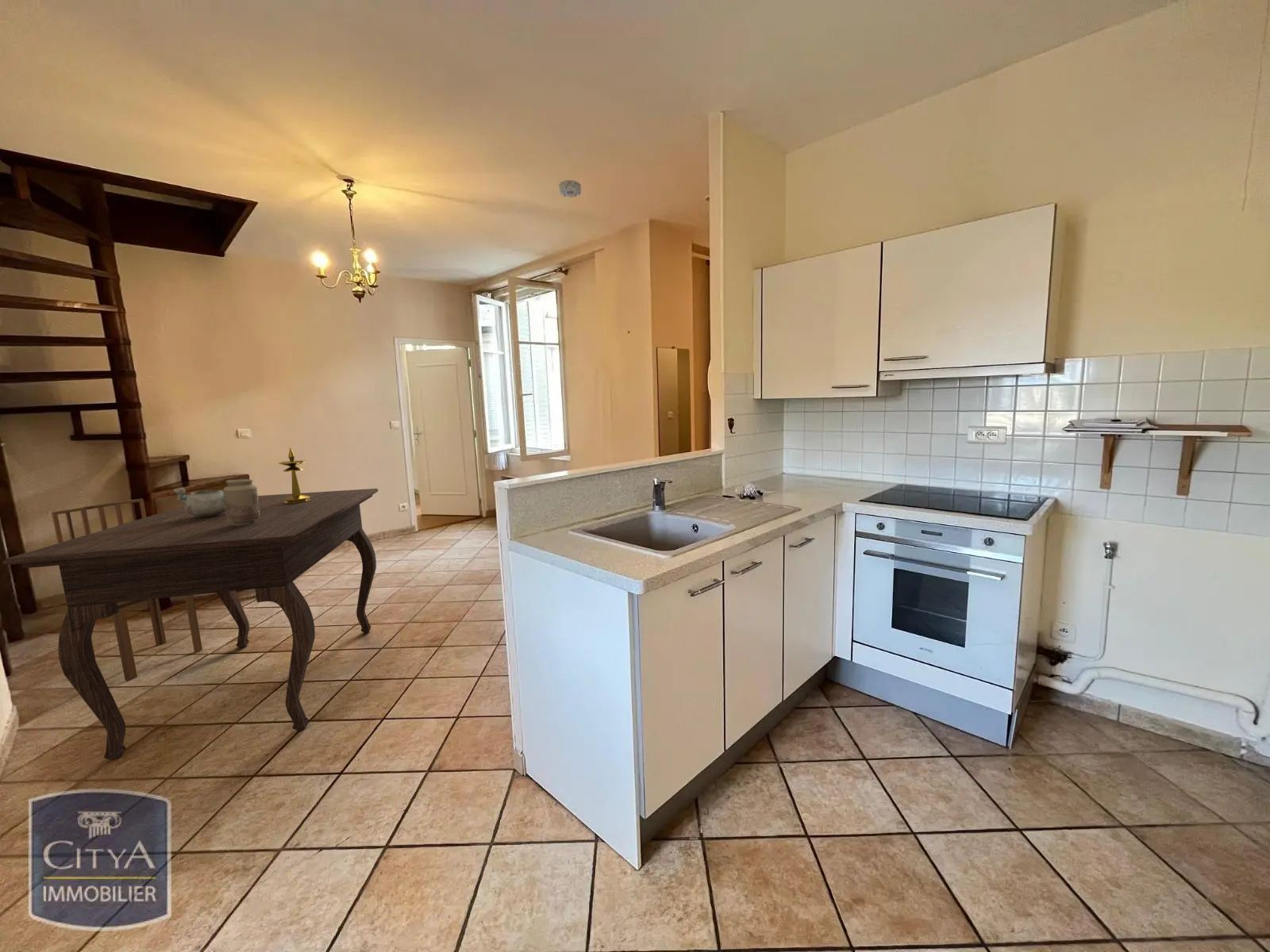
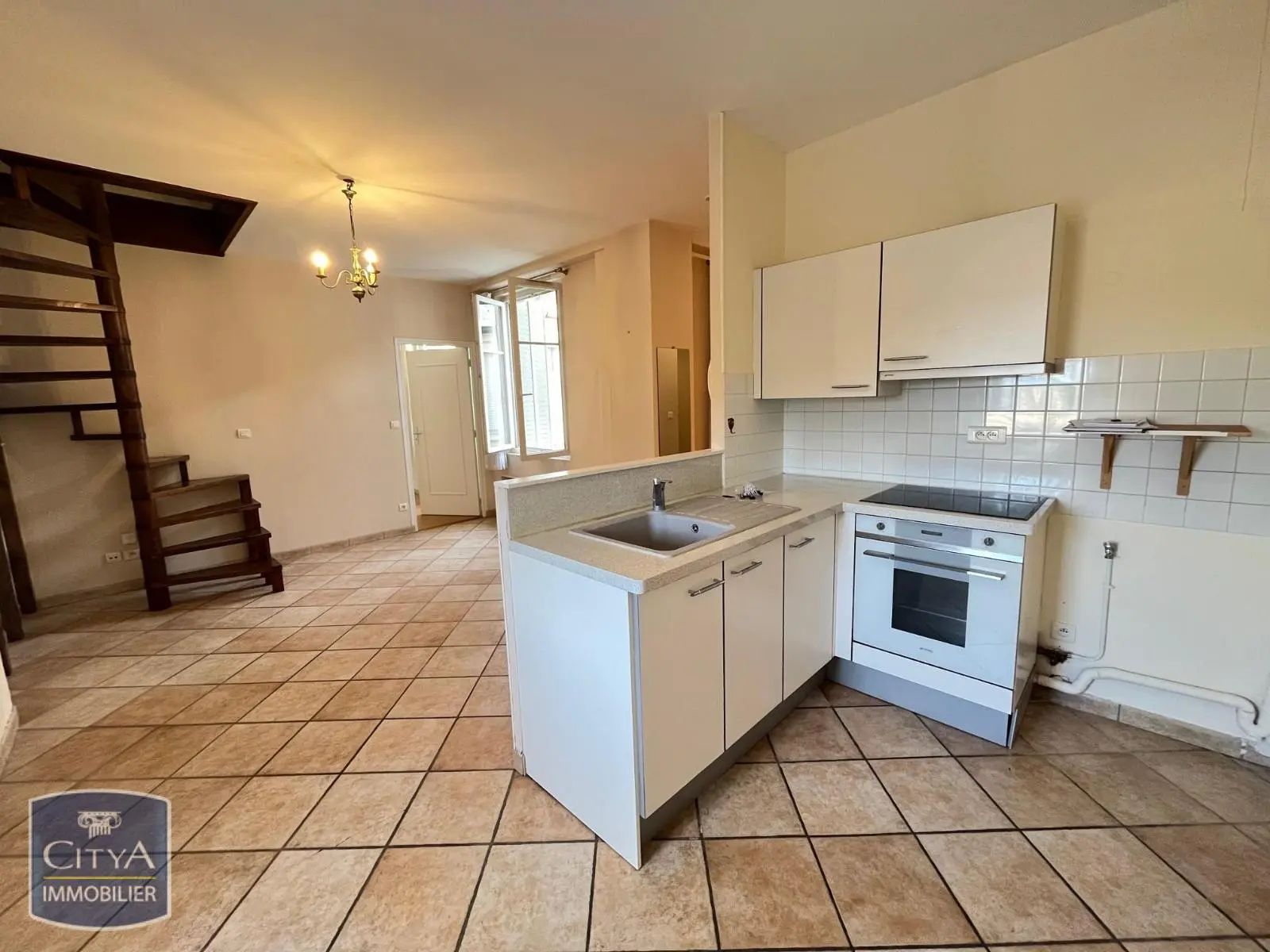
- candlestick [278,447,311,504]
- smoke detector [558,179,582,198]
- vase [222,478,260,526]
- dining table [2,488,379,761]
- dining chair [51,497,203,681]
- decorative bowl [171,486,226,517]
